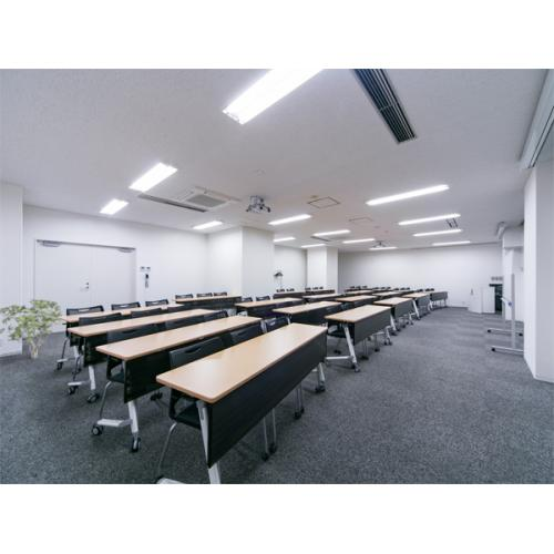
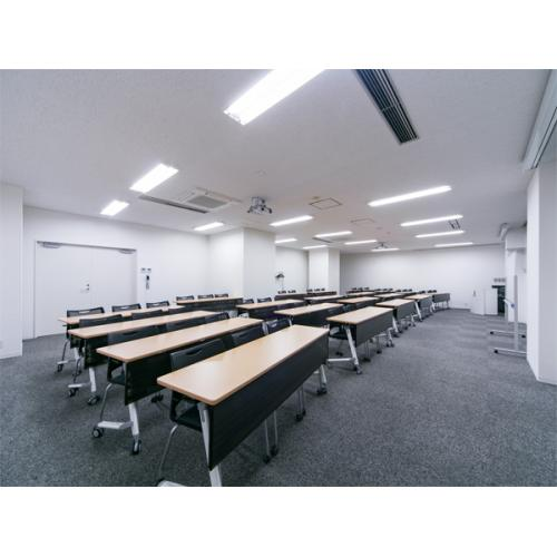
- shrub [0,298,63,360]
